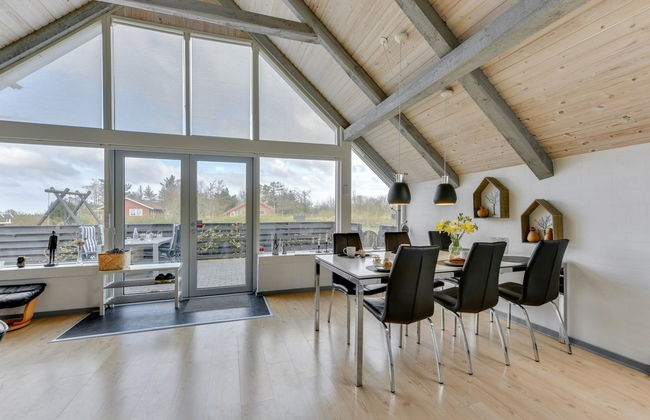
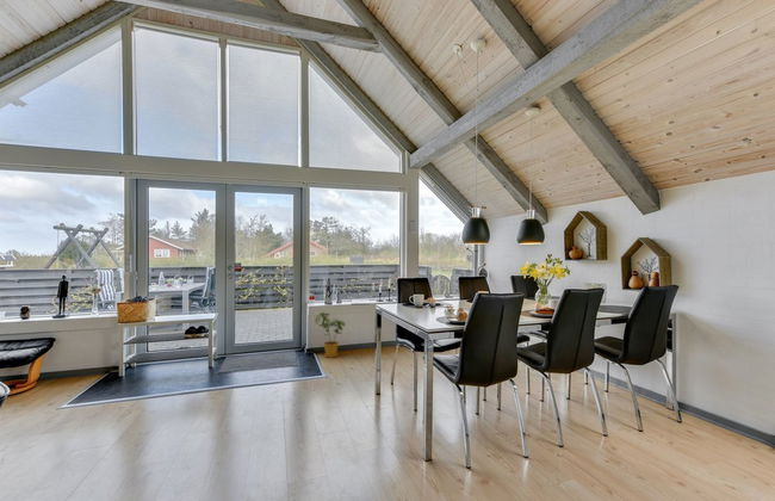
+ house plant [315,311,347,359]
